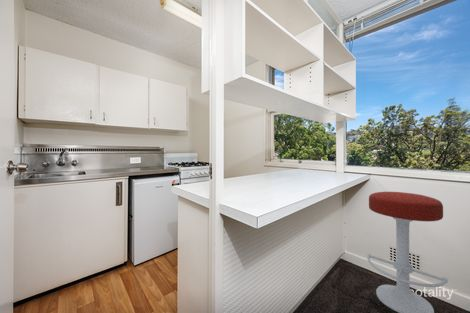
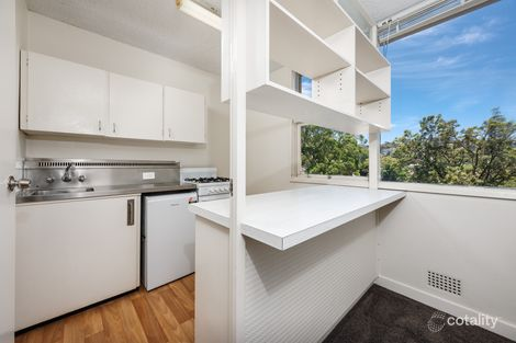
- bar stool [366,191,449,313]
